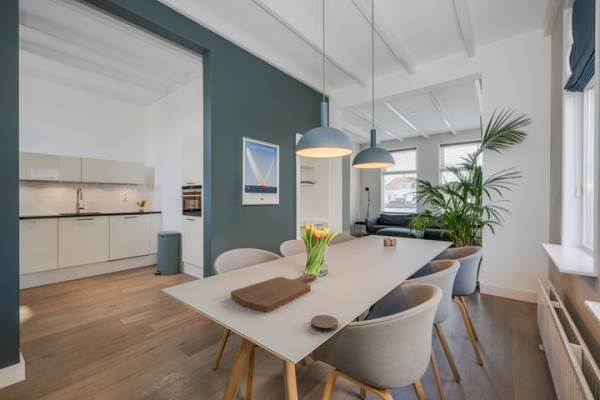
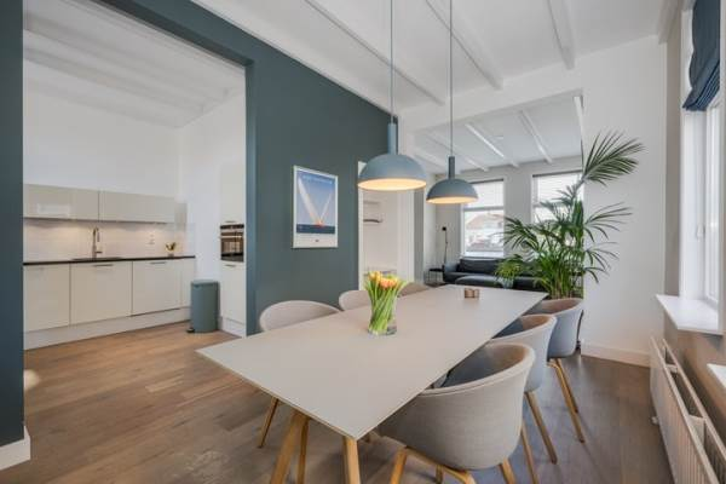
- cutting board [230,272,317,313]
- coaster [310,314,339,333]
